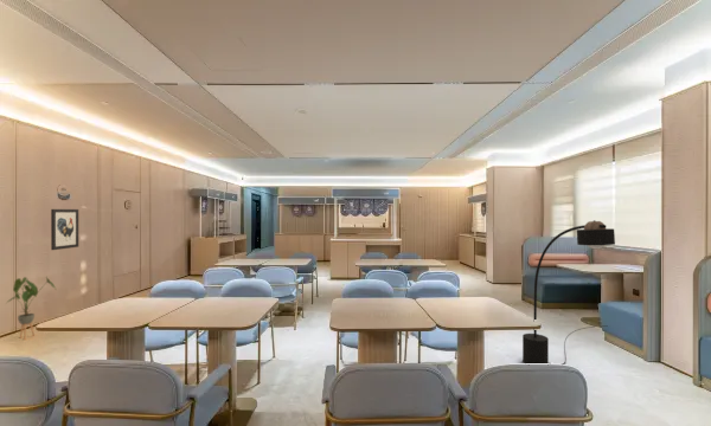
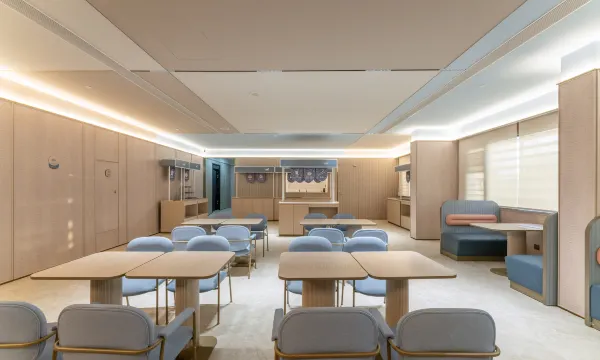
- house plant [6,276,57,341]
- floor lamp [521,219,616,366]
- wall art [50,208,79,251]
